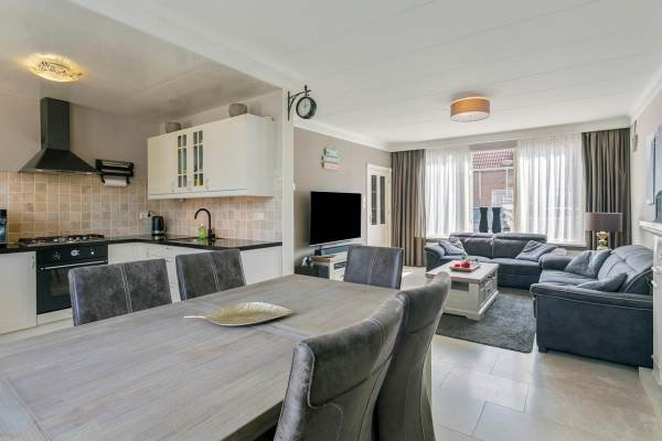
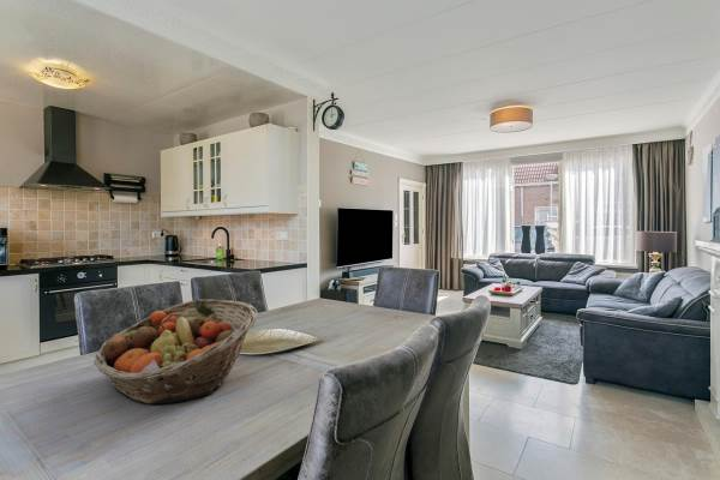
+ fruit basket [92,298,259,406]
